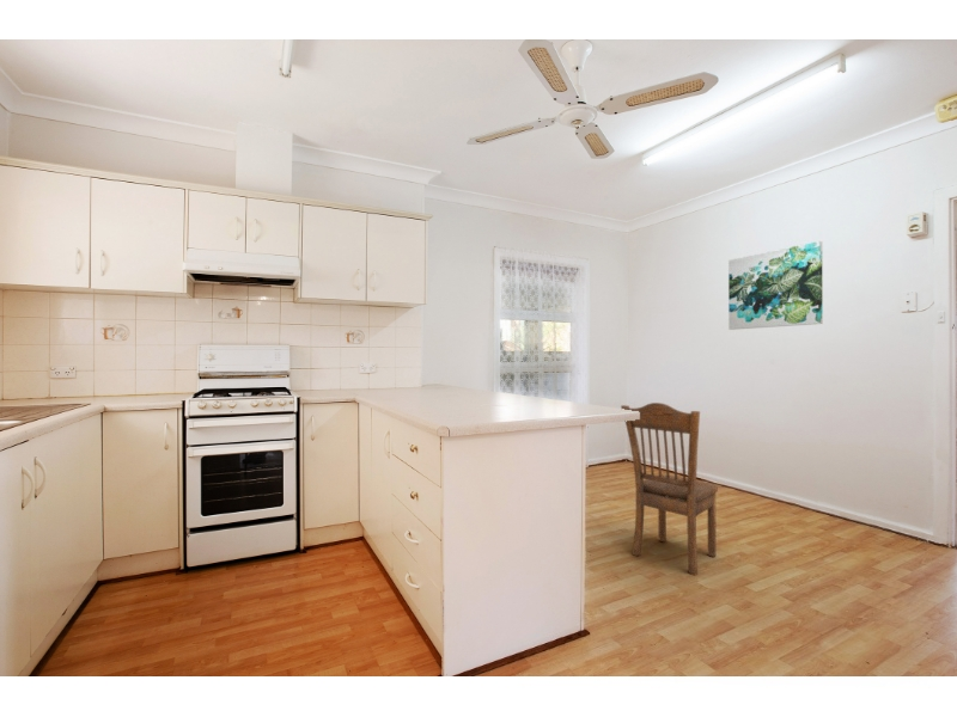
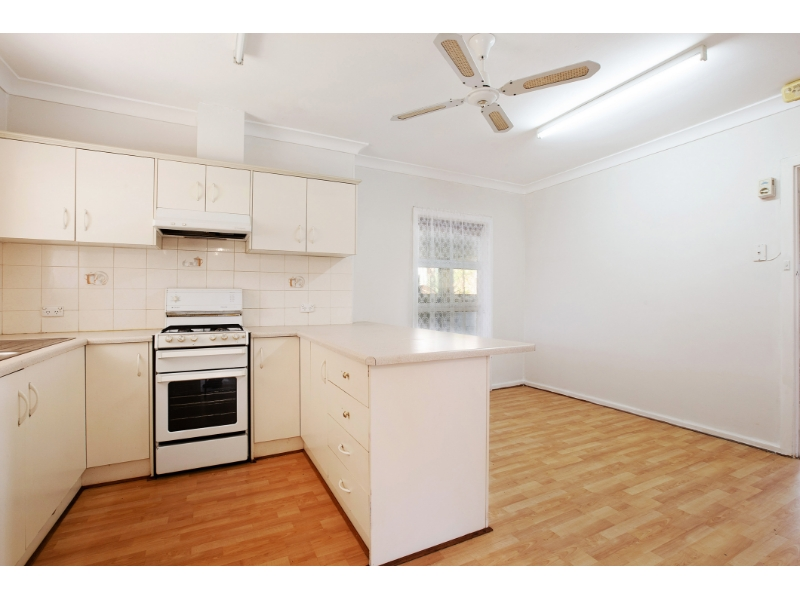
- wall art [727,240,824,331]
- dining chair [620,402,719,577]
